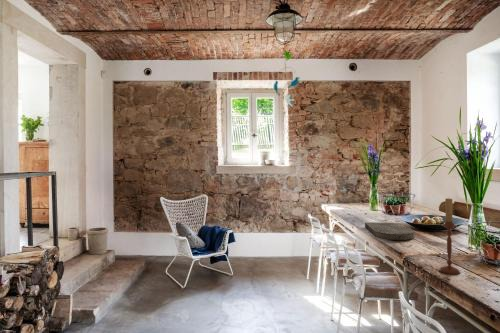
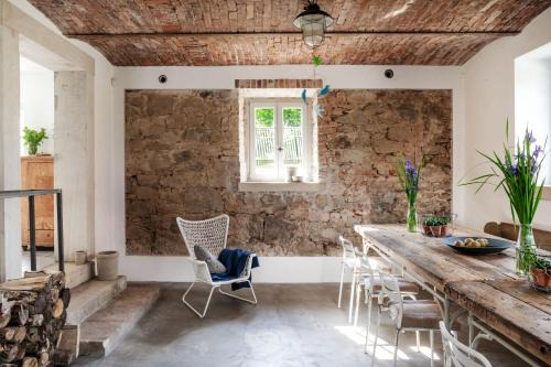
- candlestick [438,196,461,275]
- cutting board [364,221,416,241]
